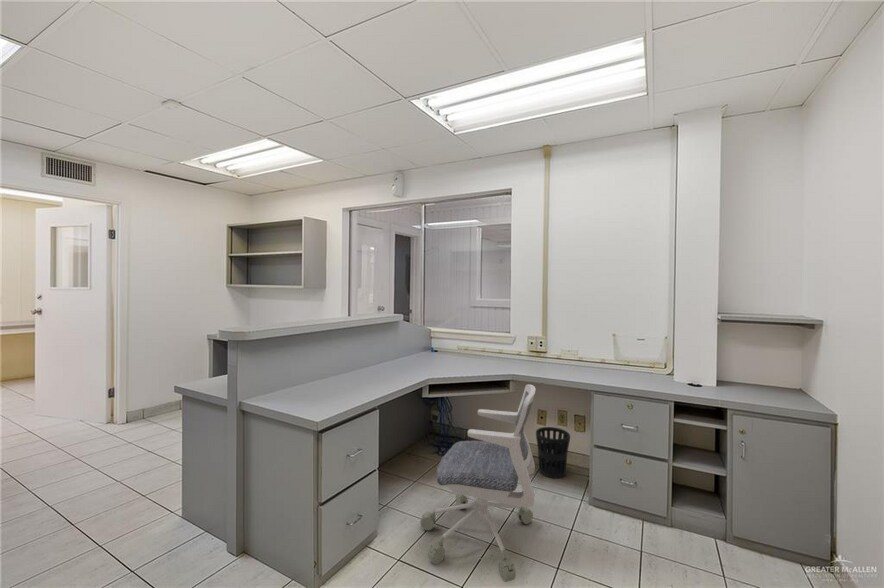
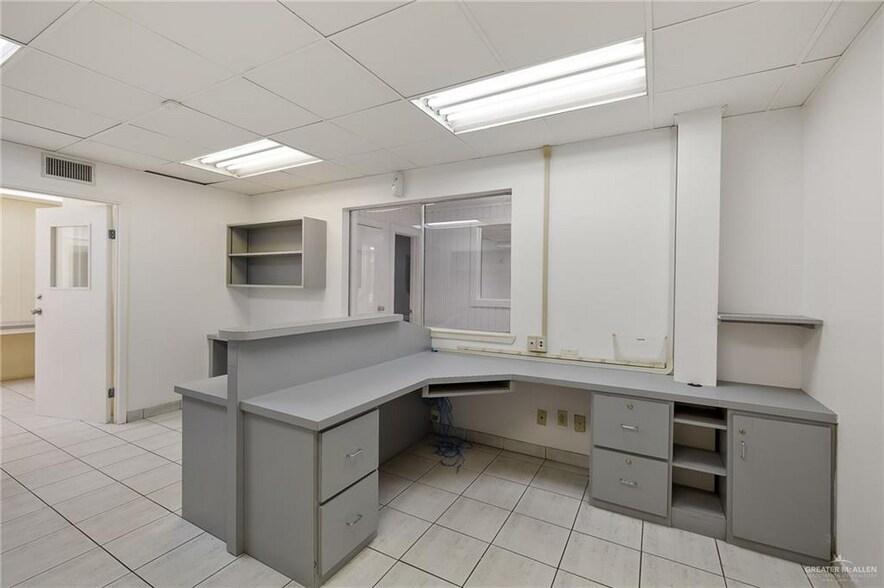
- office chair [419,383,537,583]
- wastebasket [535,426,571,479]
